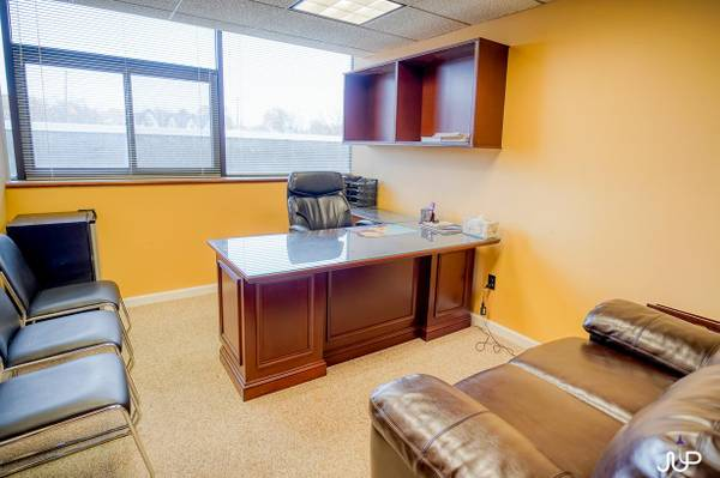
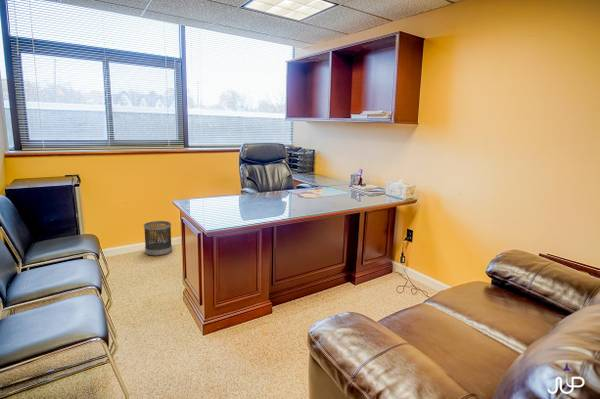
+ wastebasket [143,220,173,257]
